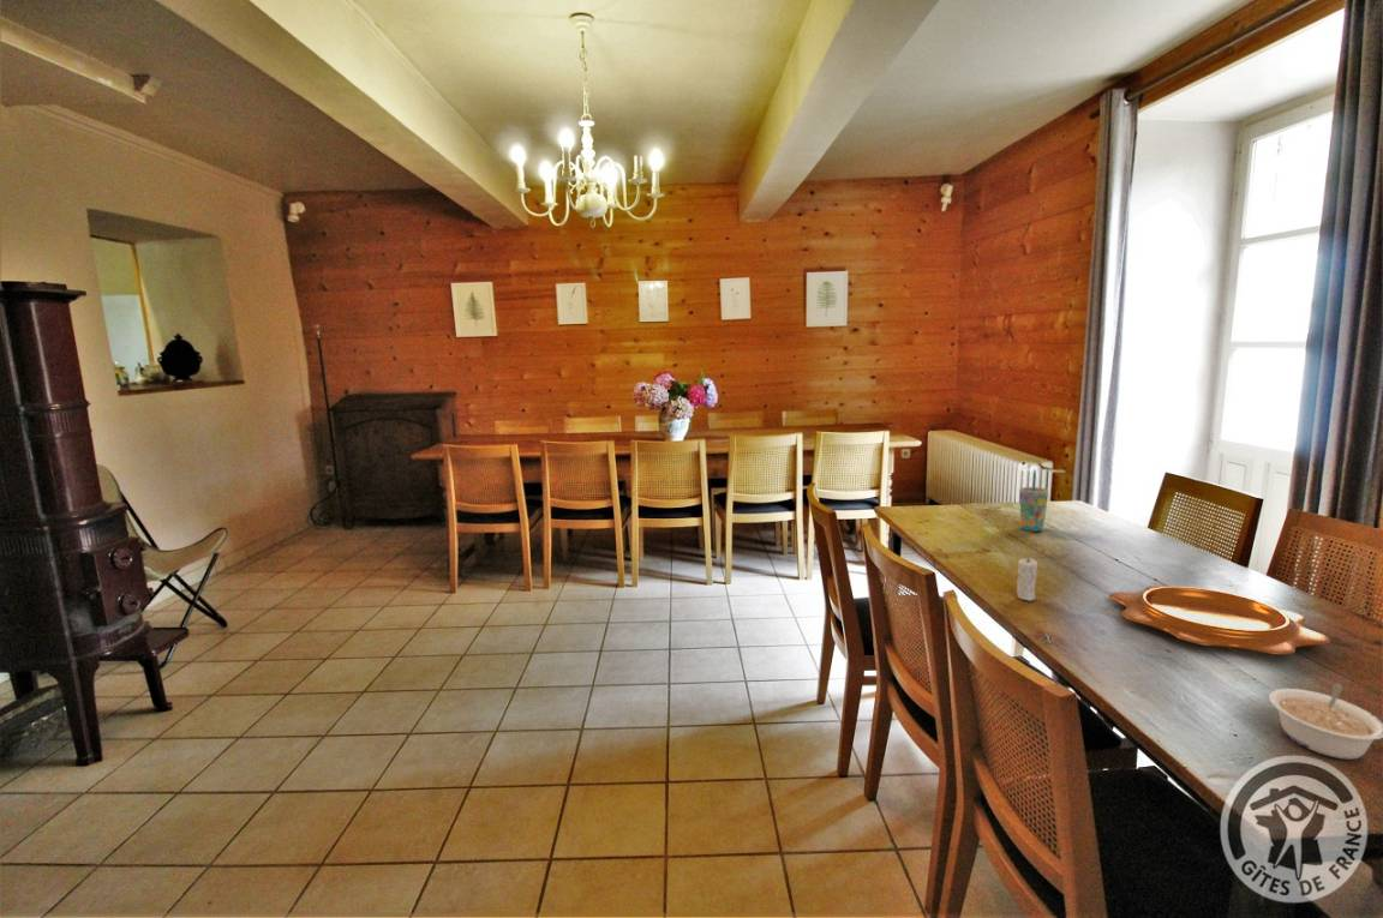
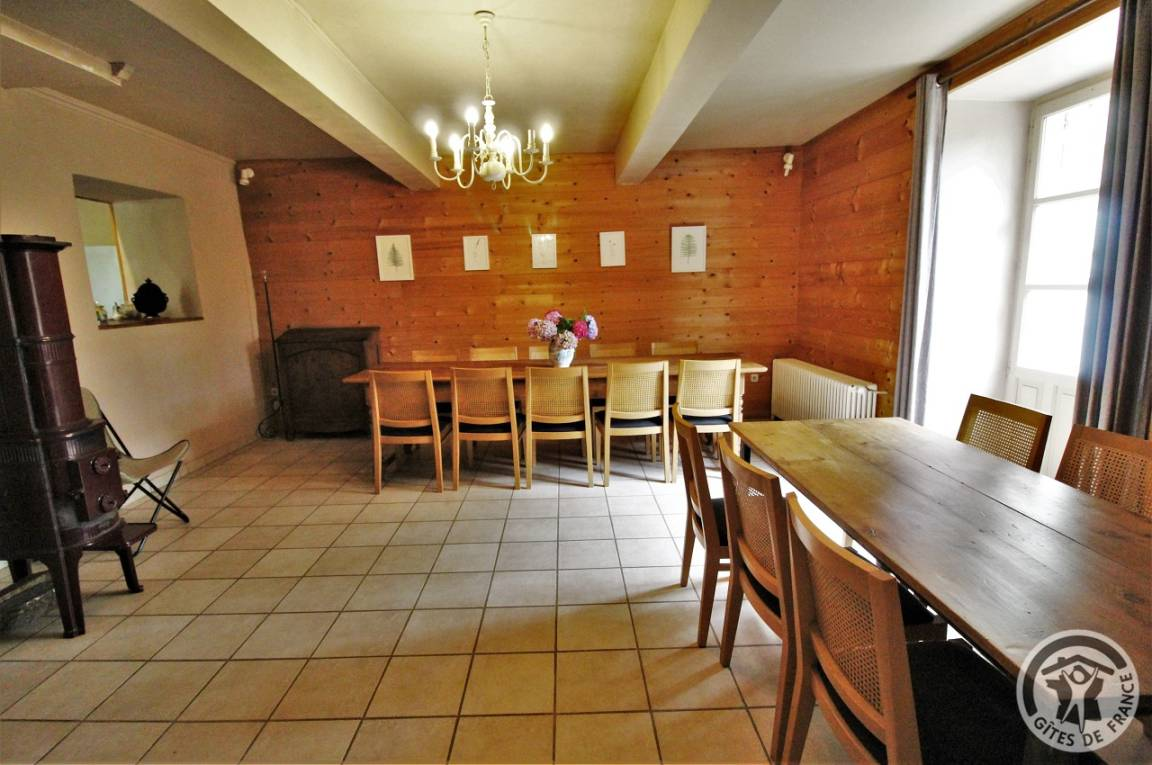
- legume [1268,684,1383,761]
- cup [1018,469,1049,533]
- candle [1016,553,1038,602]
- decorative bowl [1108,584,1331,655]
